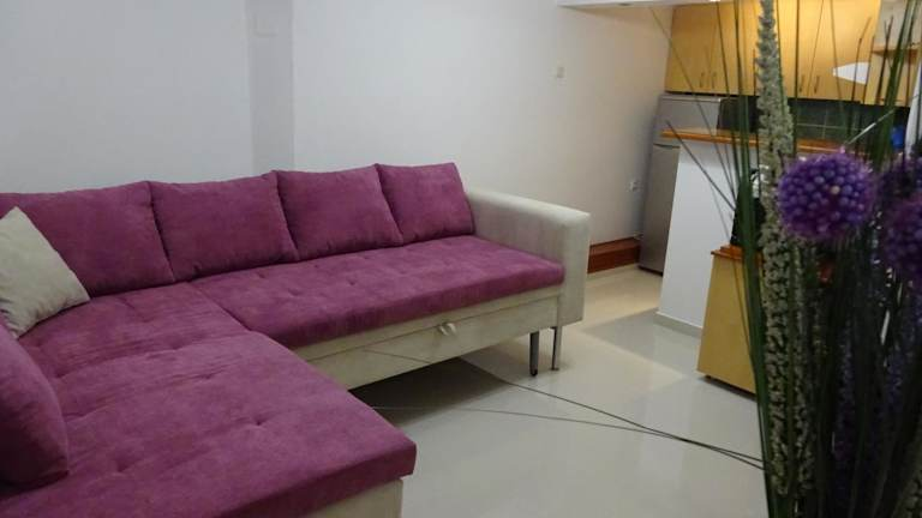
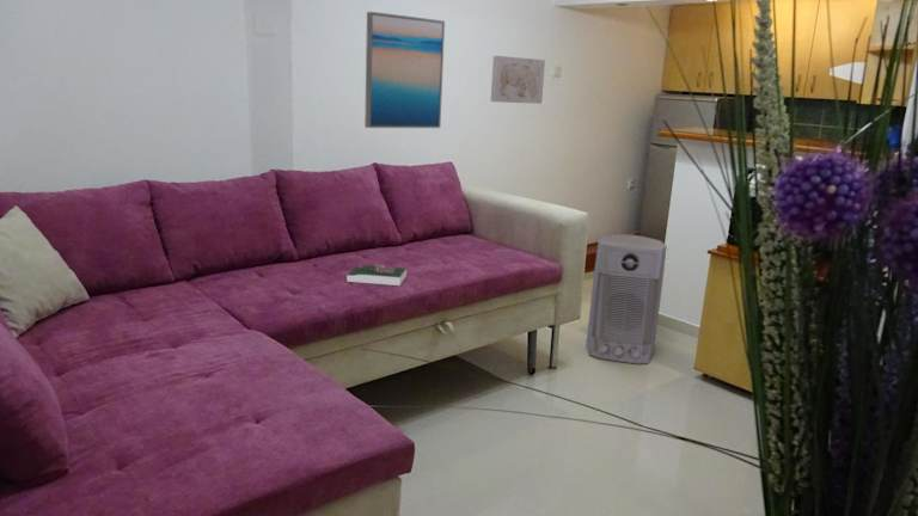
+ book [345,264,408,287]
+ wall art [363,11,446,129]
+ air purifier [586,233,668,364]
+ wall art [490,55,546,105]
